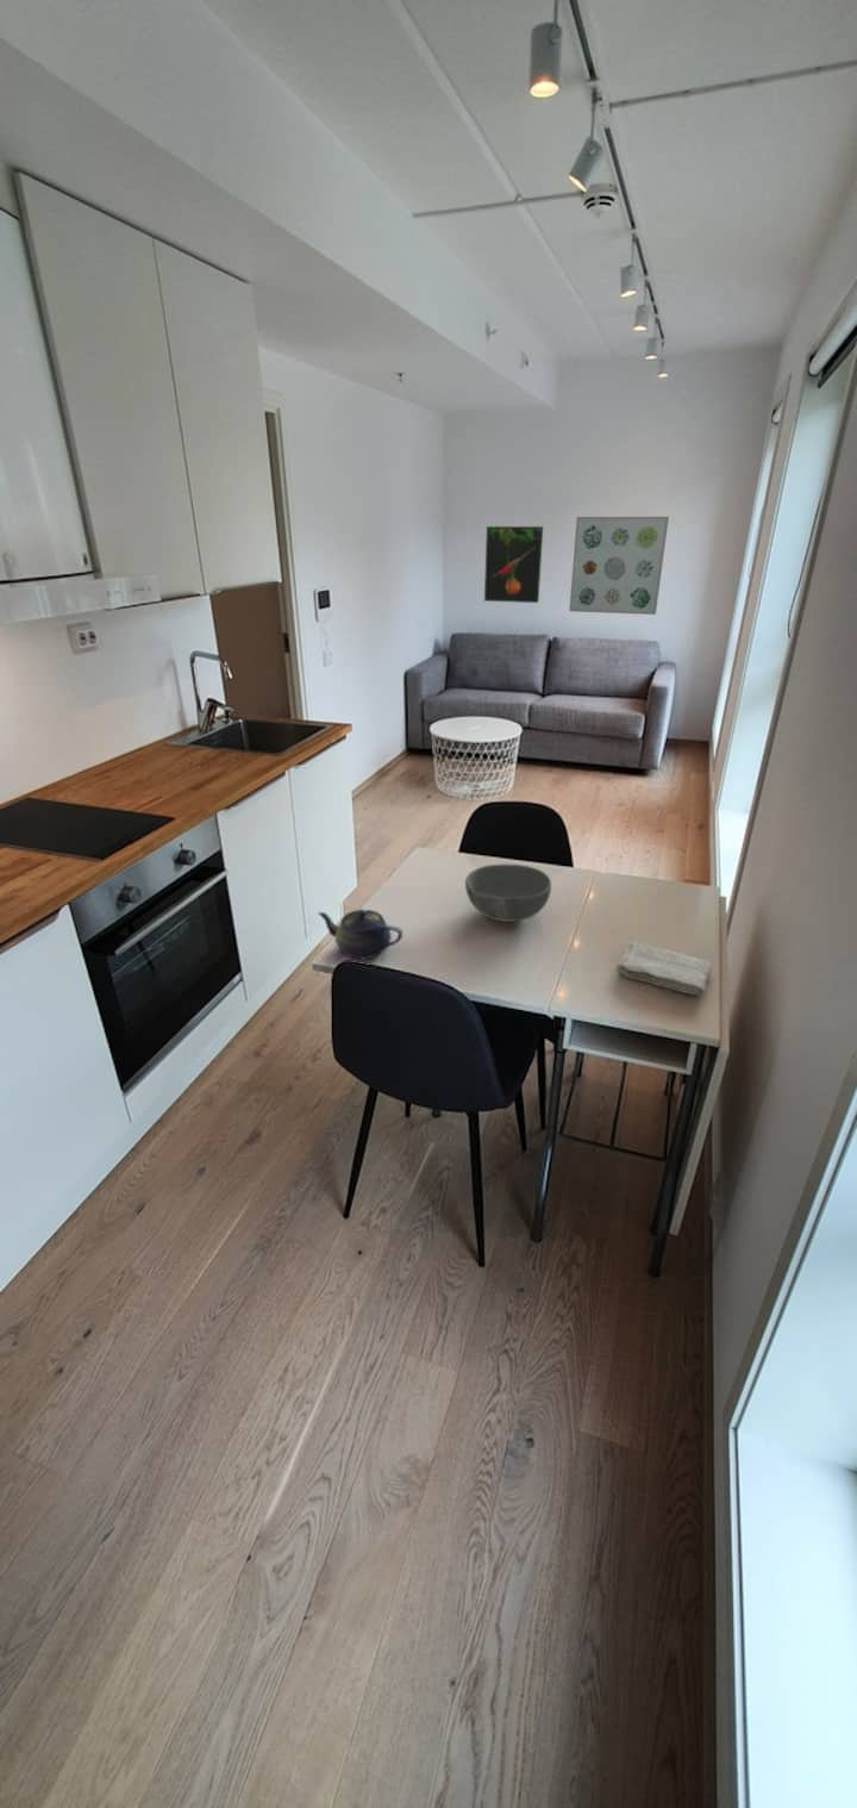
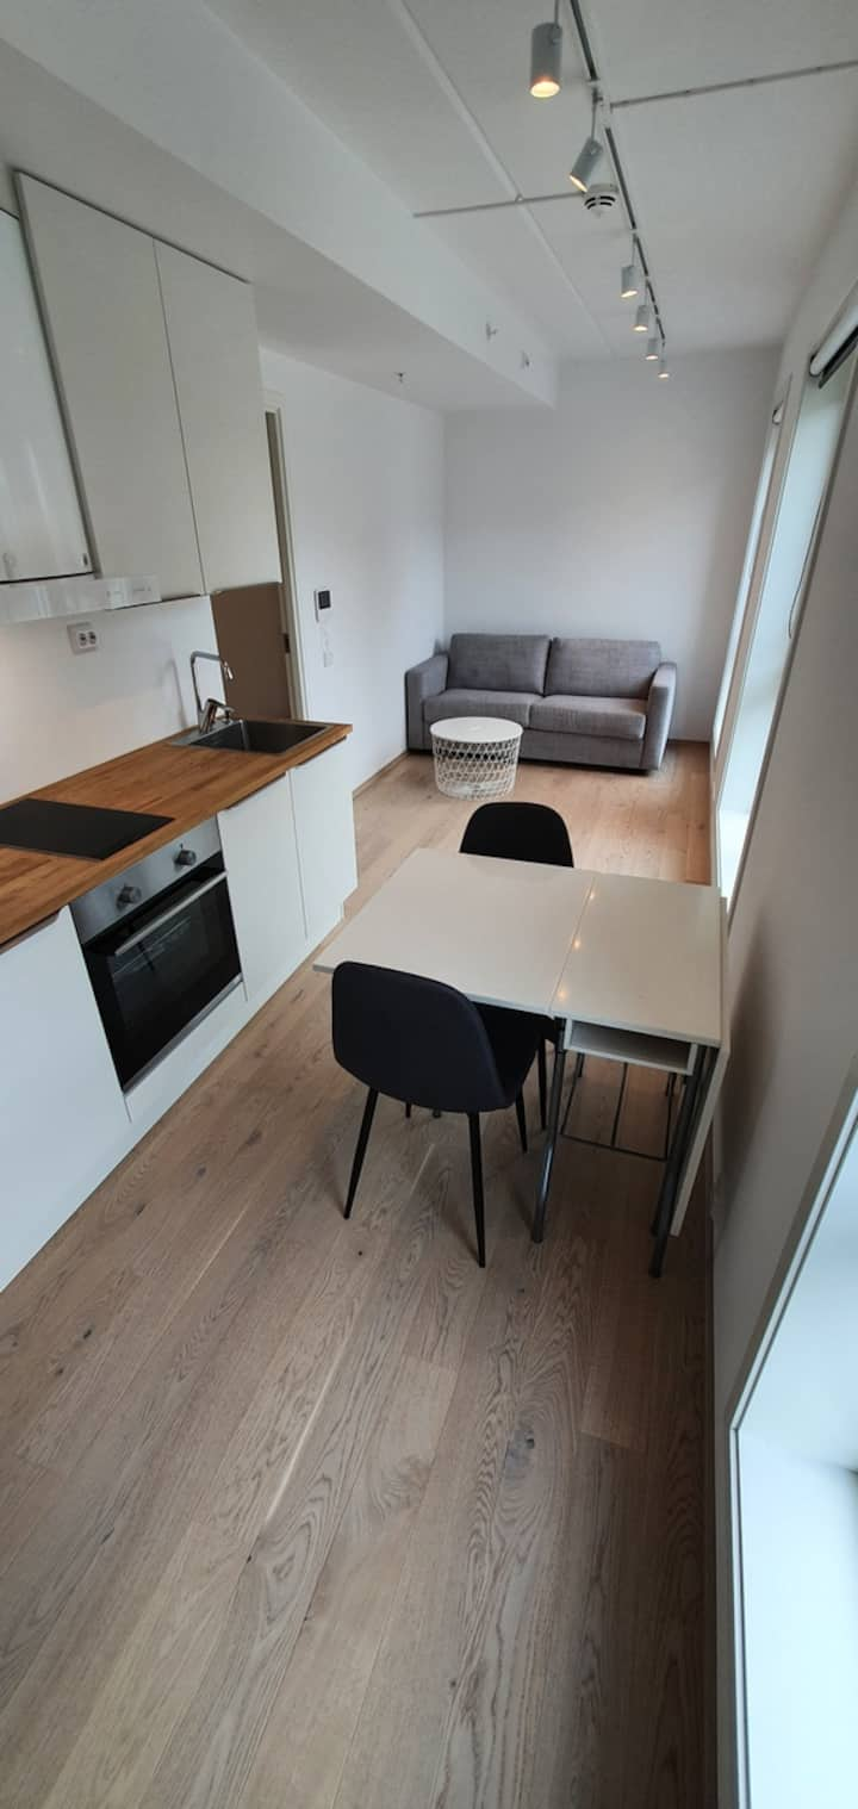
- washcloth [615,941,713,996]
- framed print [483,525,544,604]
- teapot [317,908,405,960]
- bowl [464,864,552,923]
- wall art [568,516,670,616]
